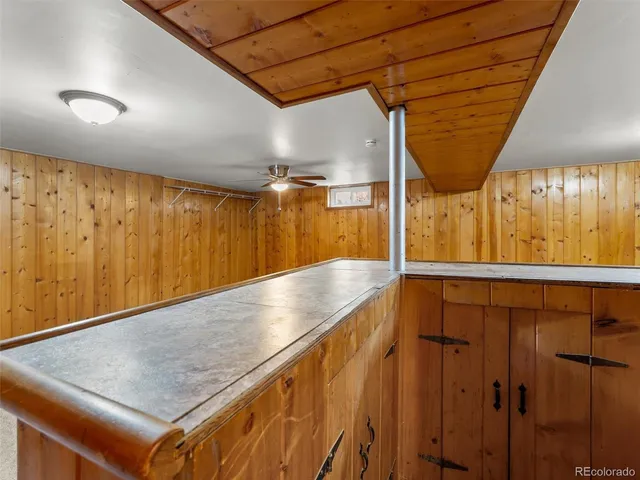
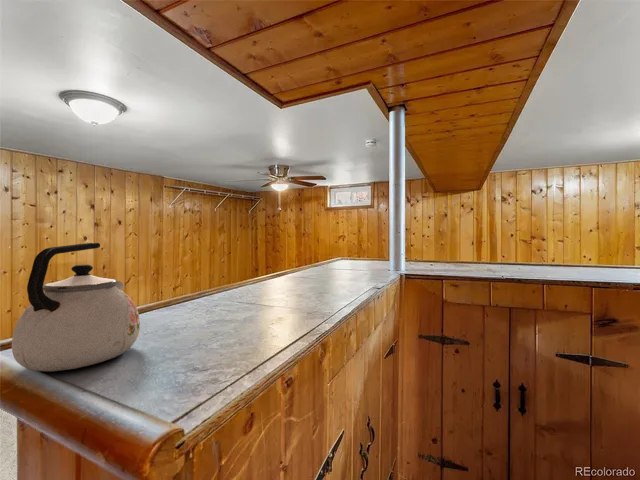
+ kettle [11,242,141,372]
